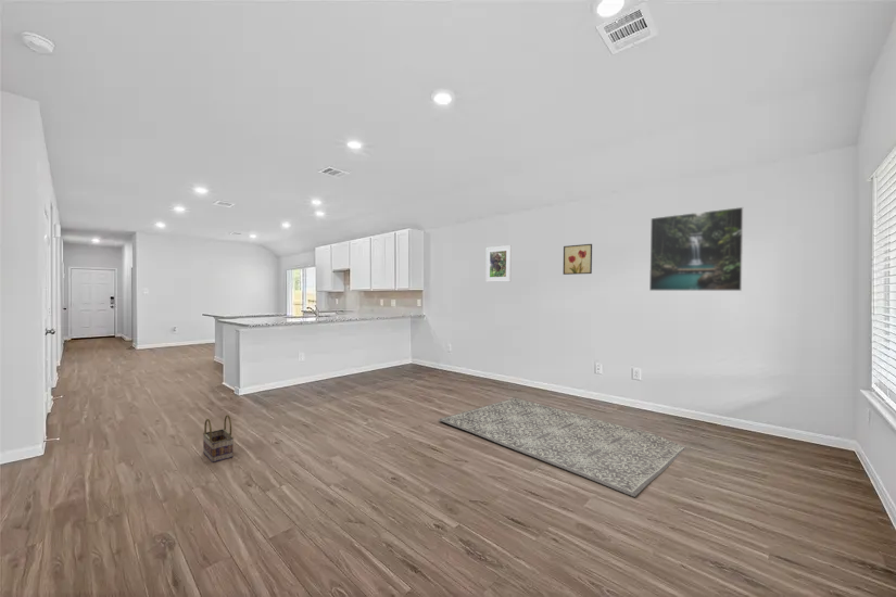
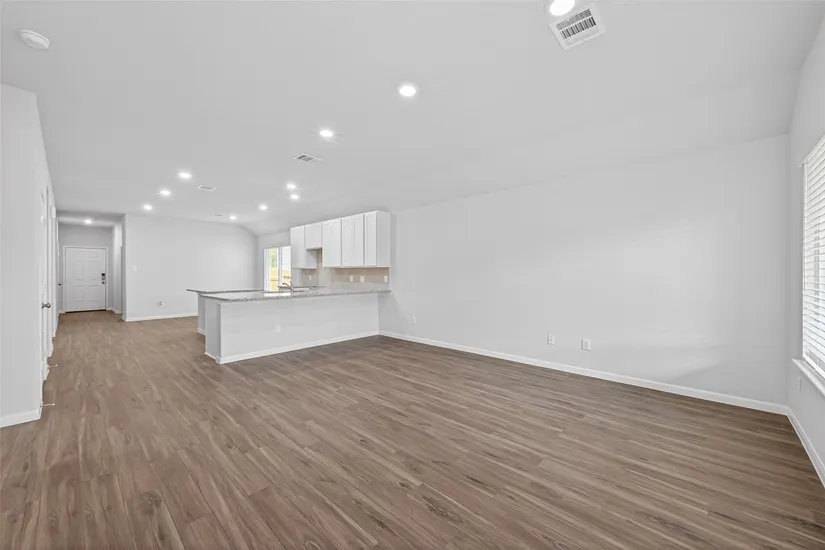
- wall art [563,243,593,276]
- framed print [648,206,744,292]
- basket [202,414,235,463]
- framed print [484,244,513,283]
- rug [438,396,686,498]
